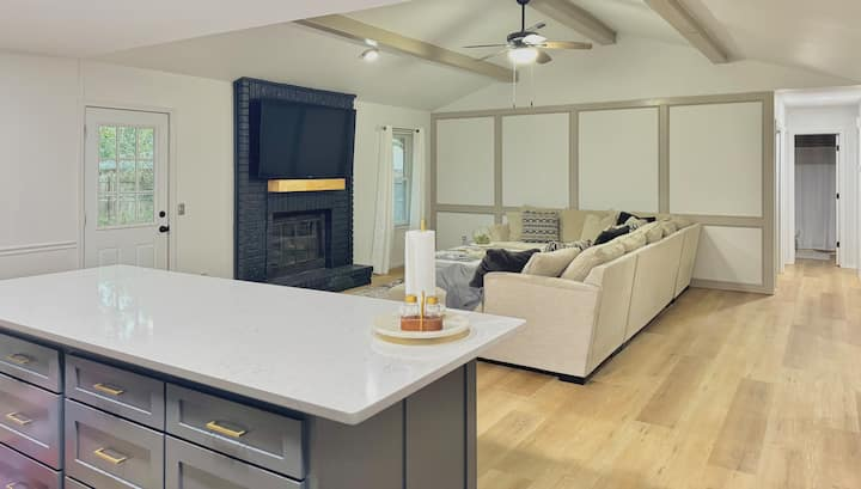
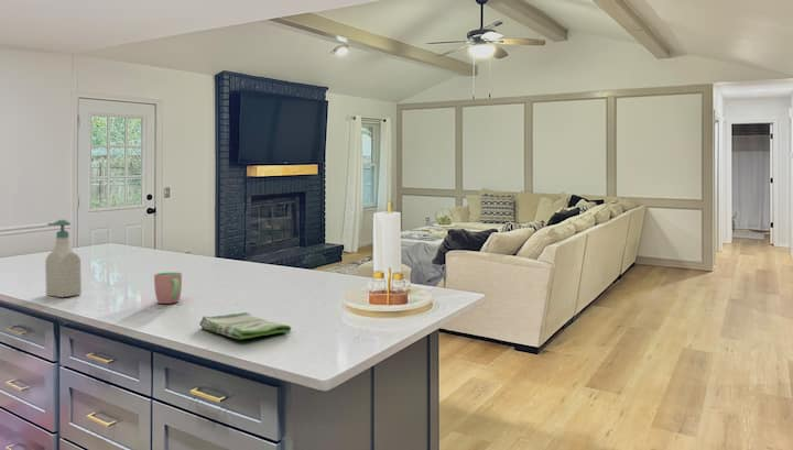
+ soap bottle [44,219,83,298]
+ cup [153,272,183,305]
+ dish towel [198,311,292,340]
